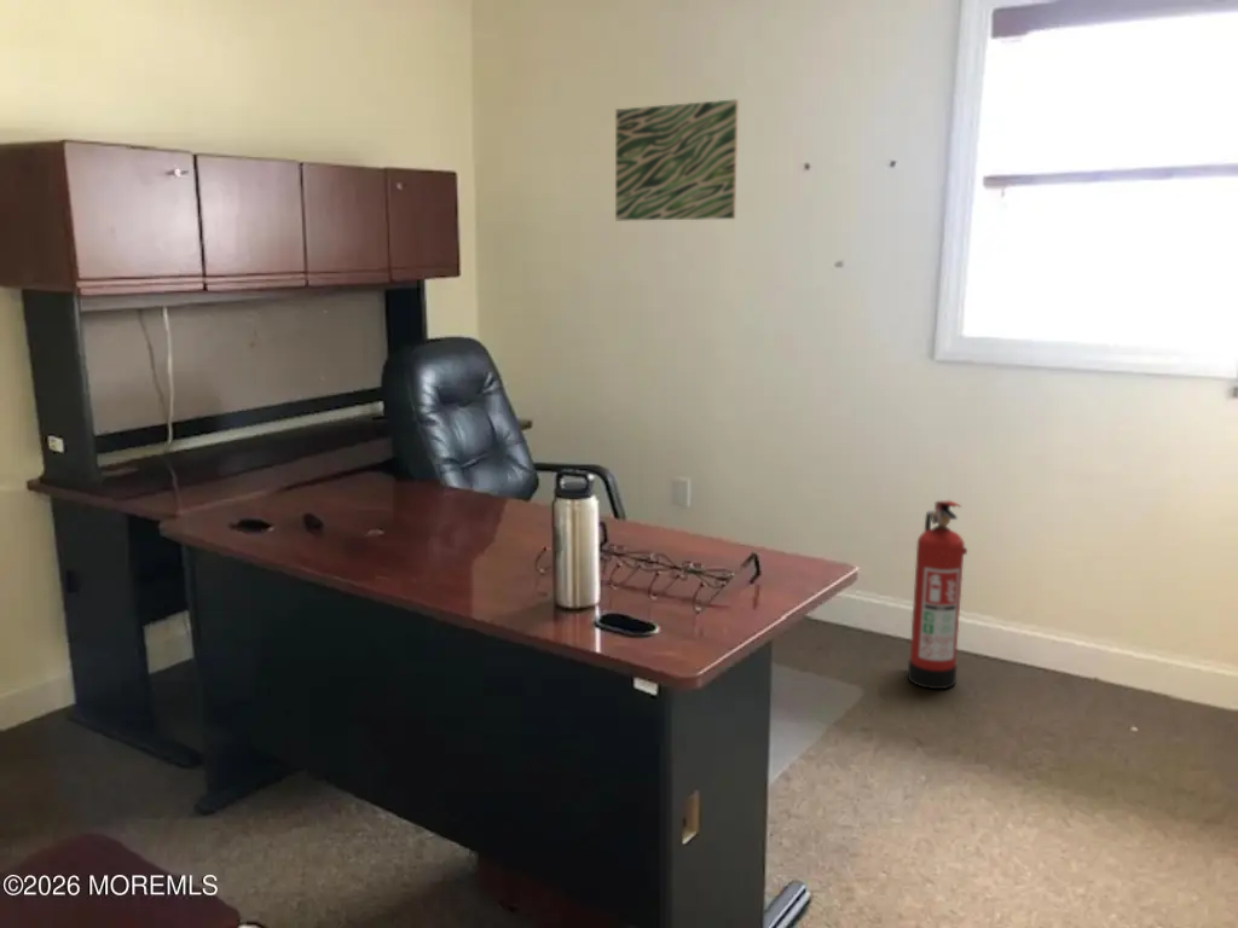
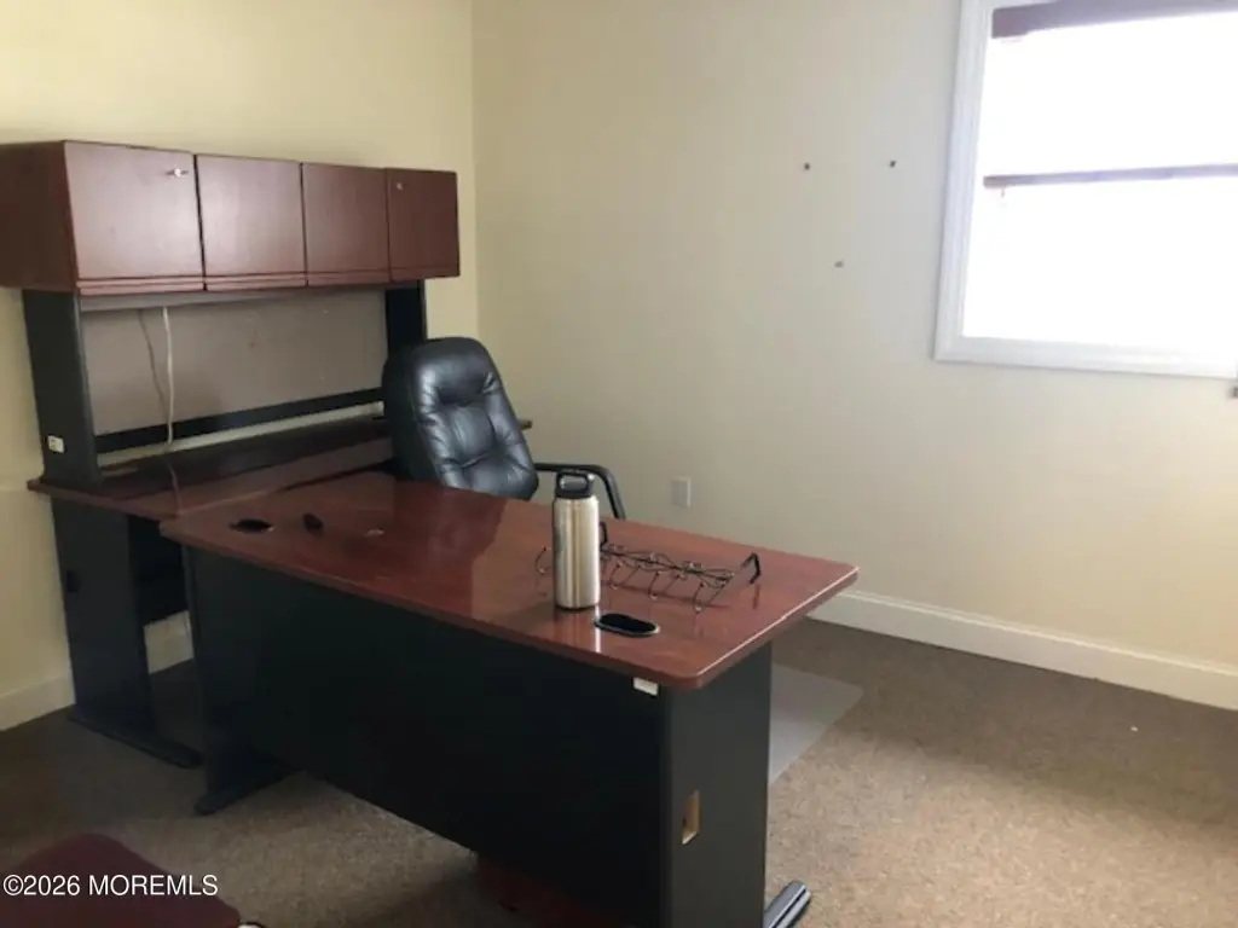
- wall art [614,98,740,221]
- fire extinguisher [907,499,968,690]
